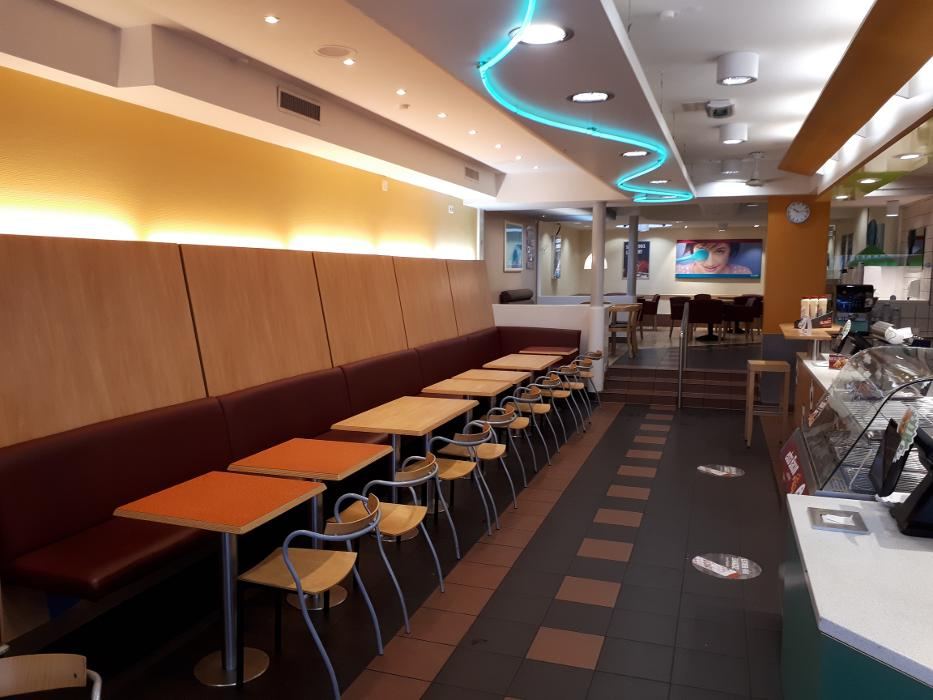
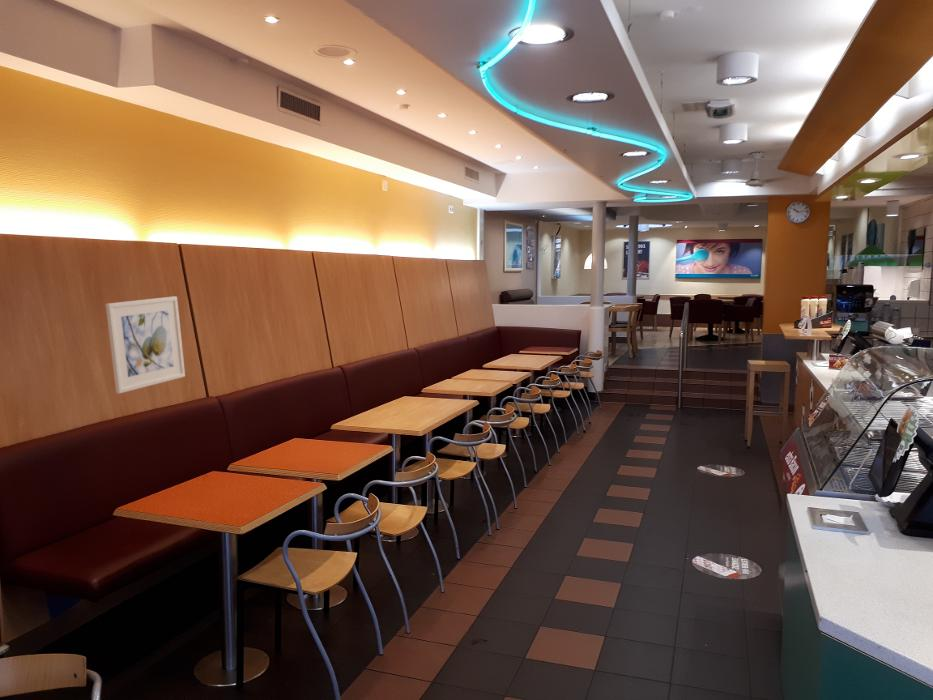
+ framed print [105,295,186,395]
